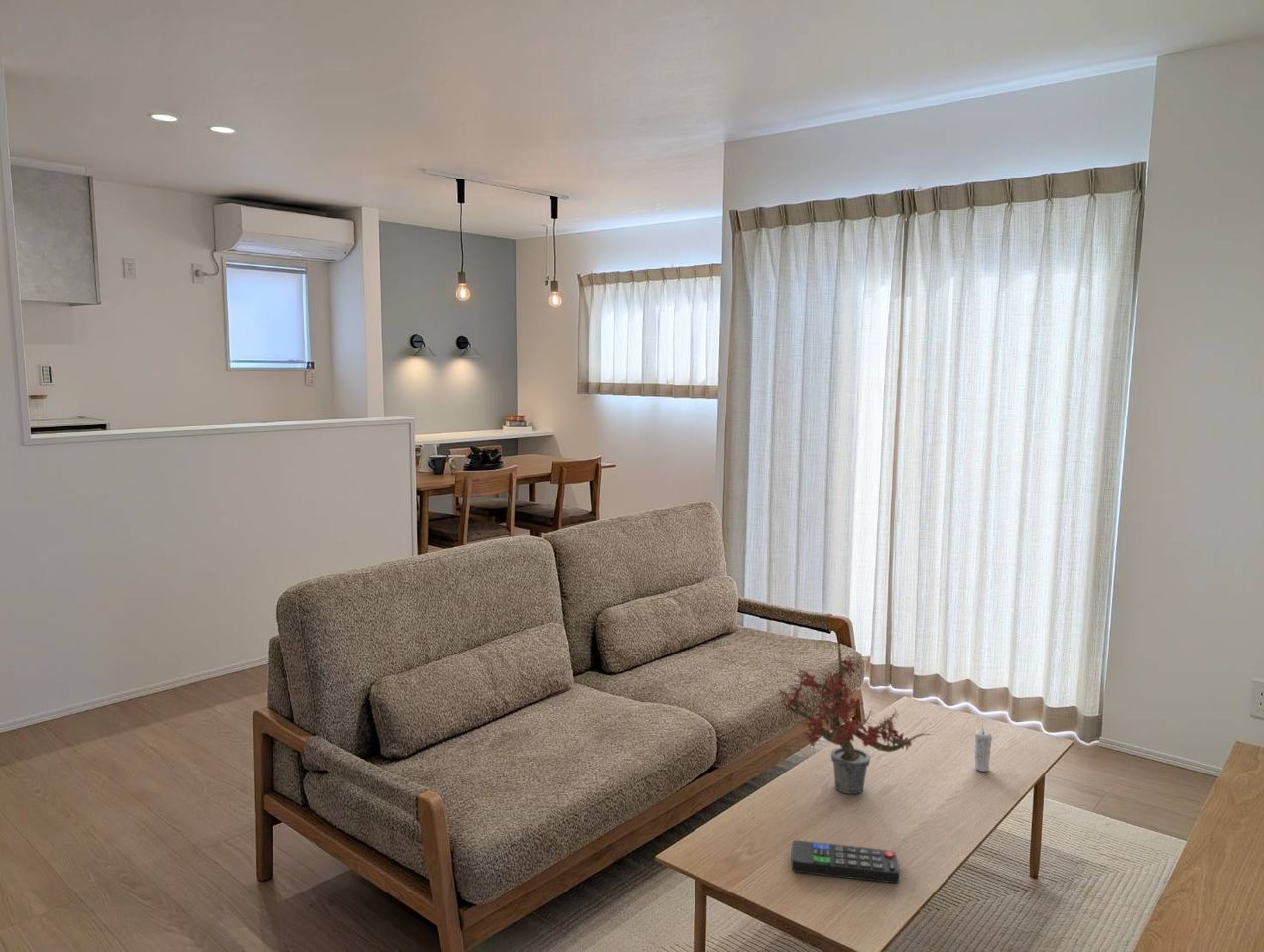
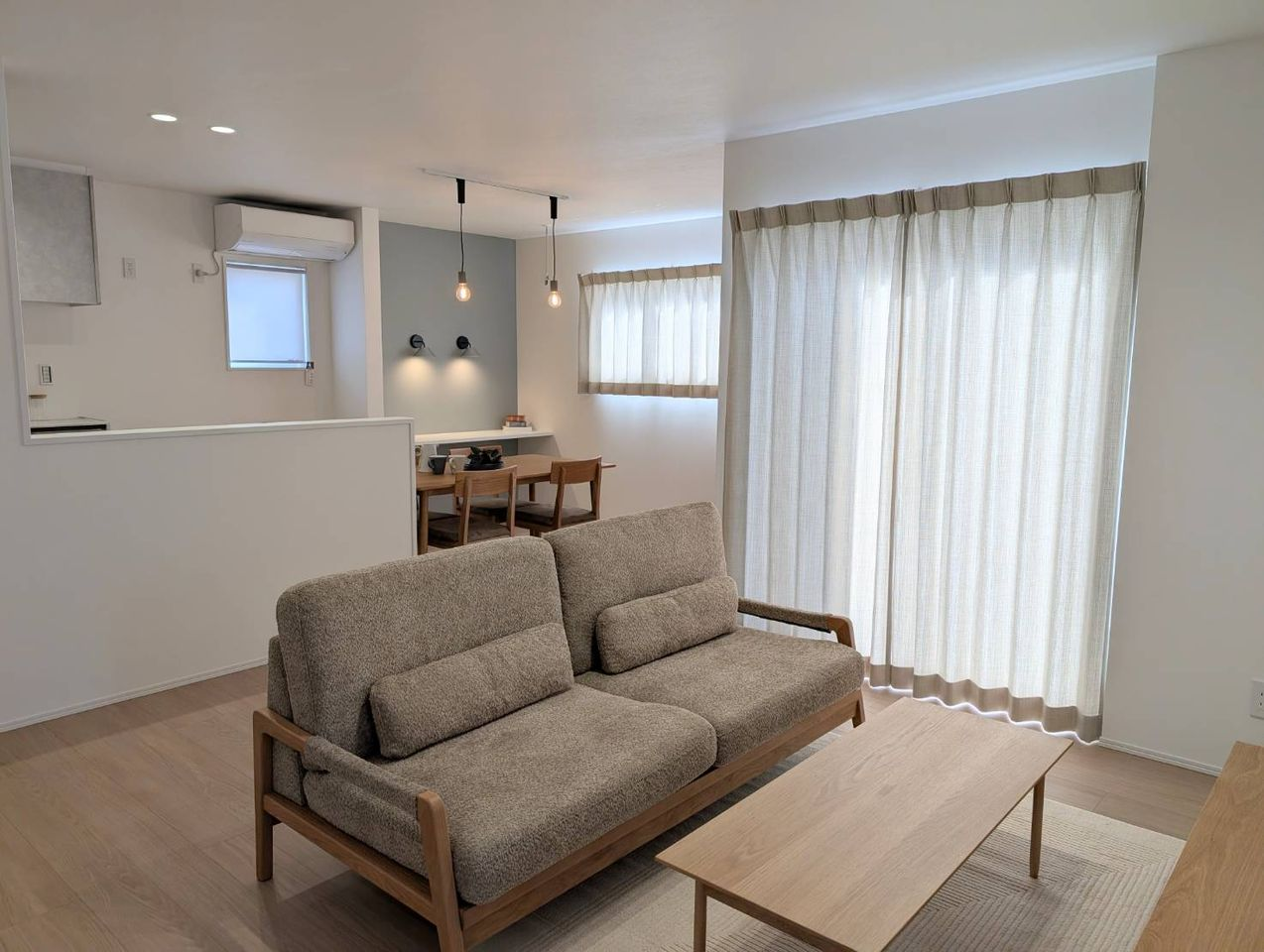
- potted plant [774,635,932,795]
- remote control [790,839,901,884]
- candle [973,726,993,773]
